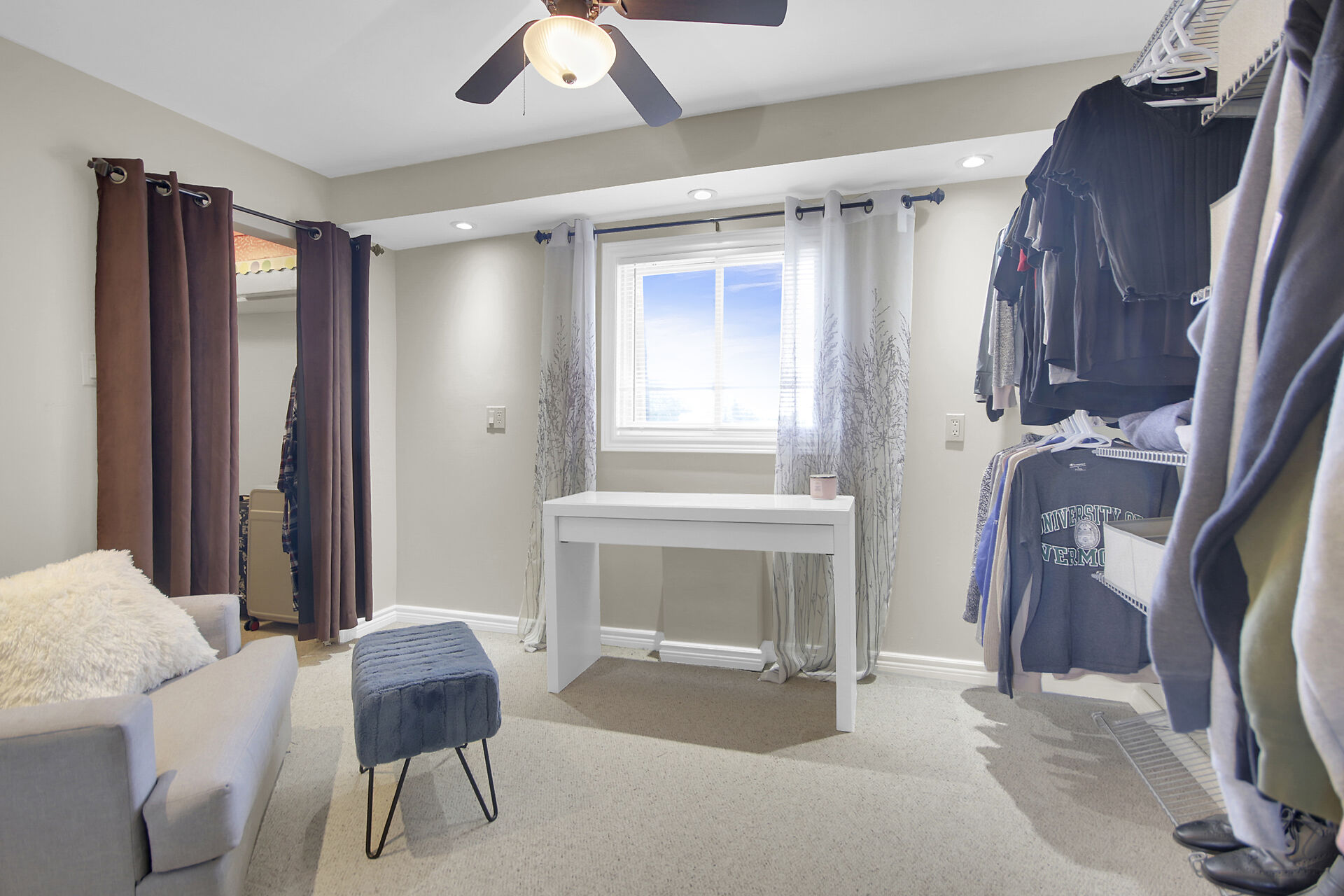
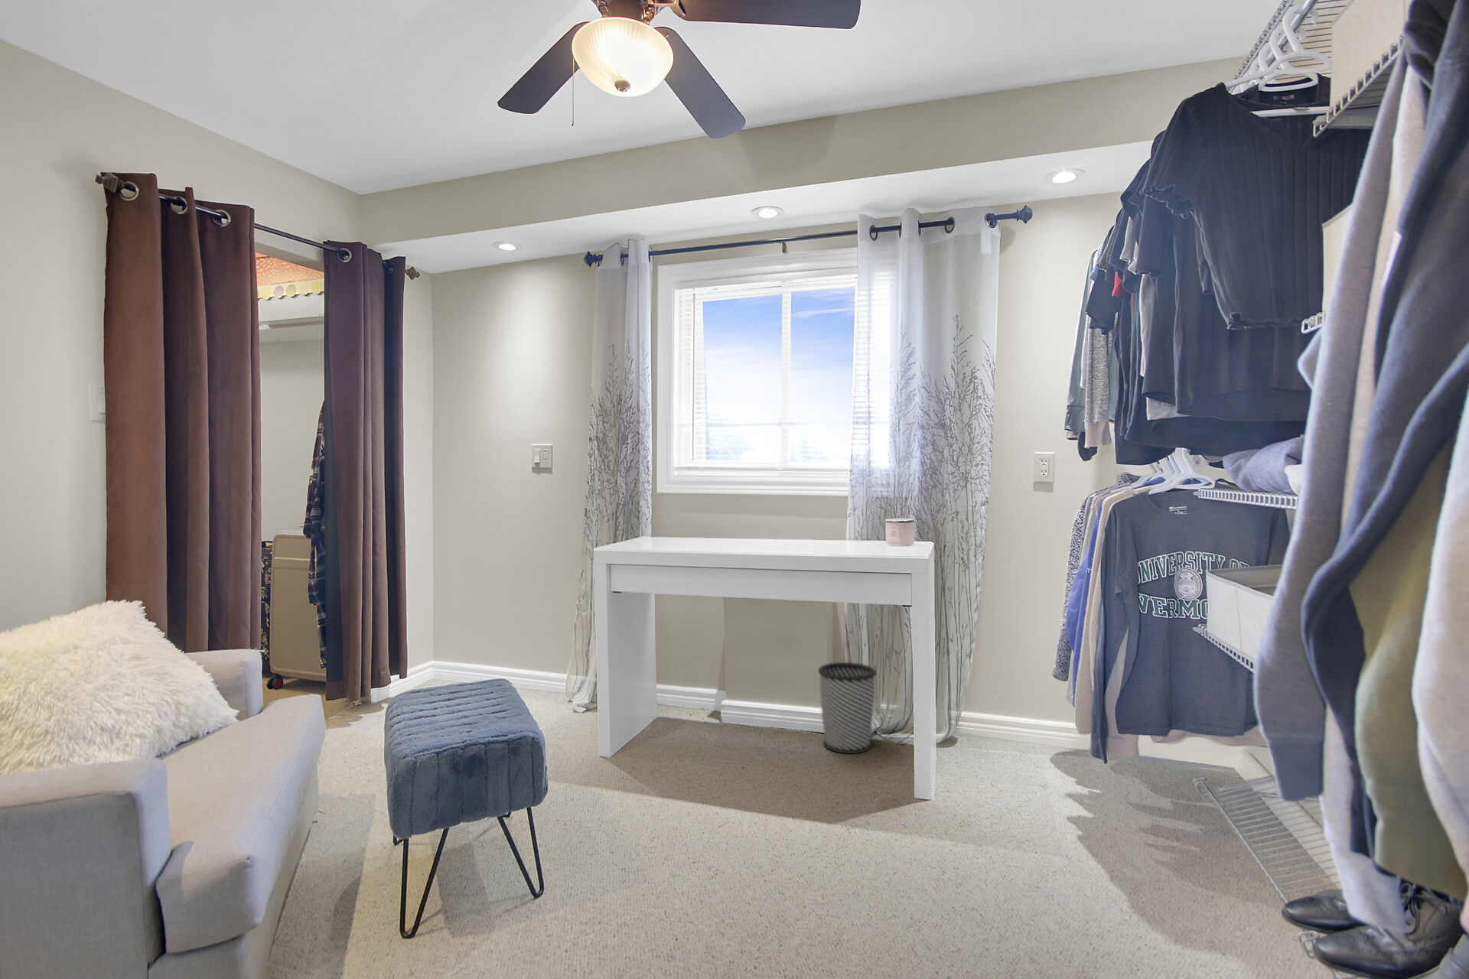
+ wastebasket [818,661,877,754]
